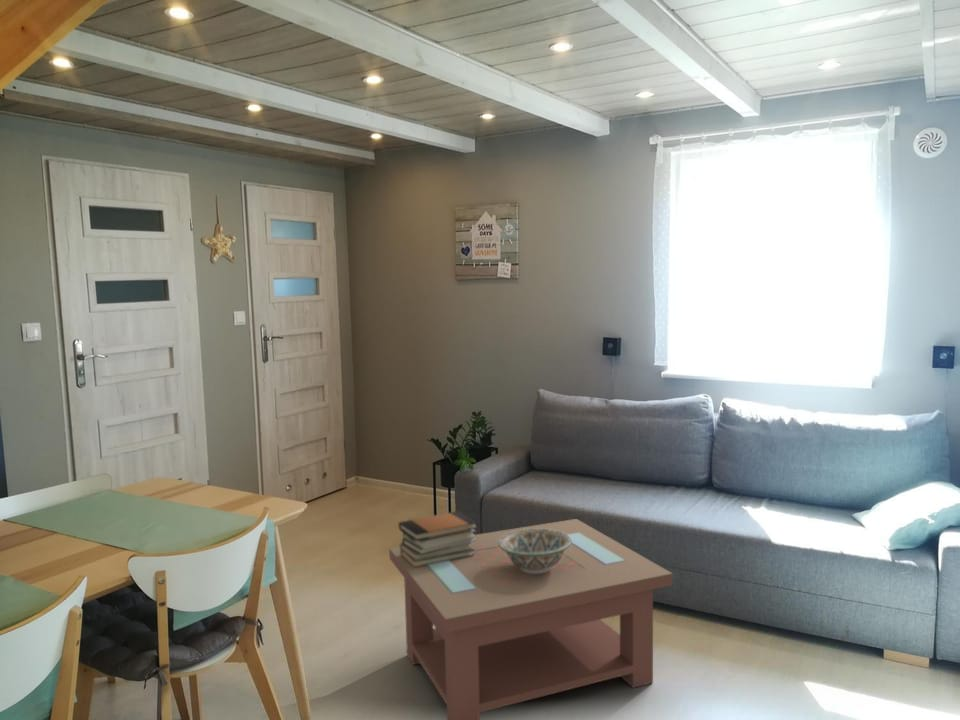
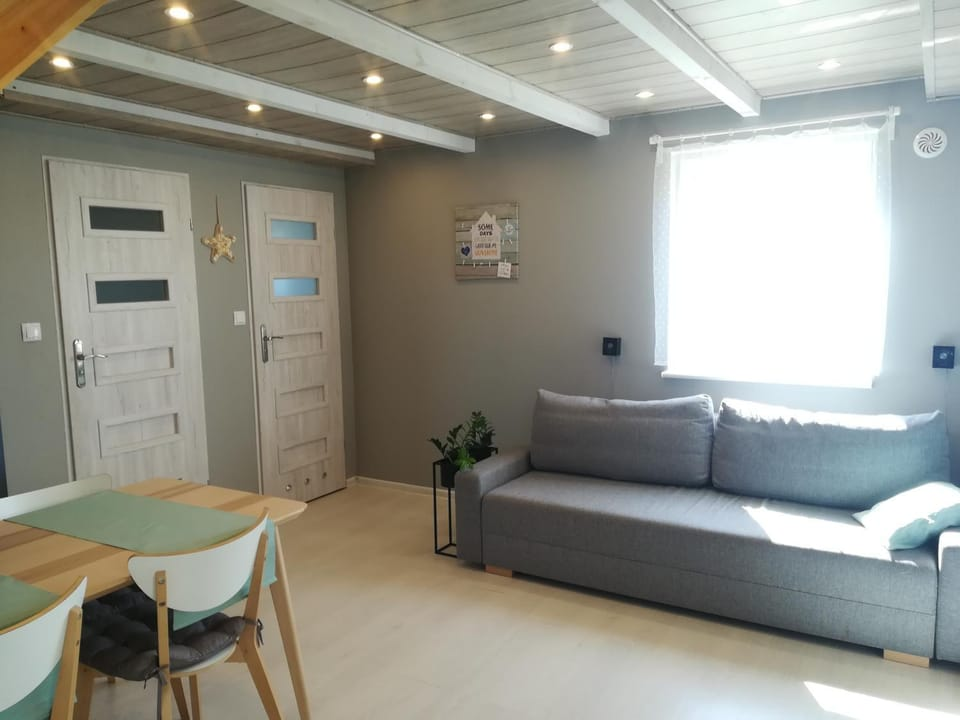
- decorative bowl [498,529,572,574]
- book stack [398,510,479,567]
- coffee table [388,518,674,720]
